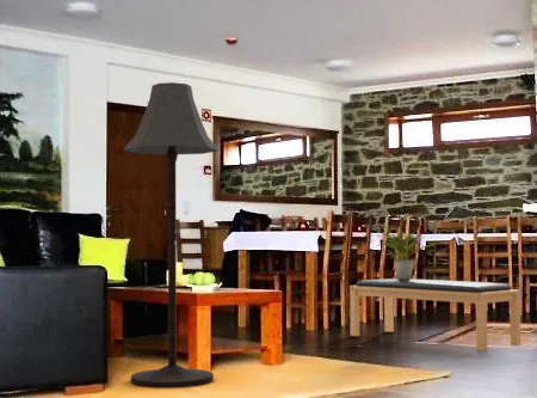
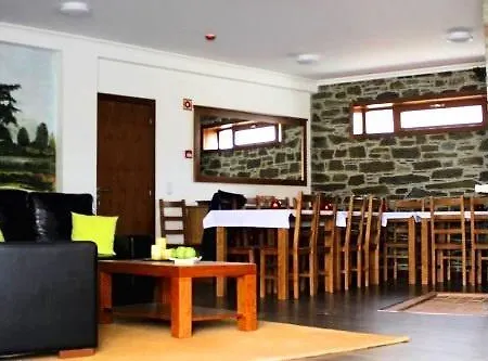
- bench [348,277,521,351]
- floor lamp [123,81,220,388]
- potted plant [376,227,438,280]
